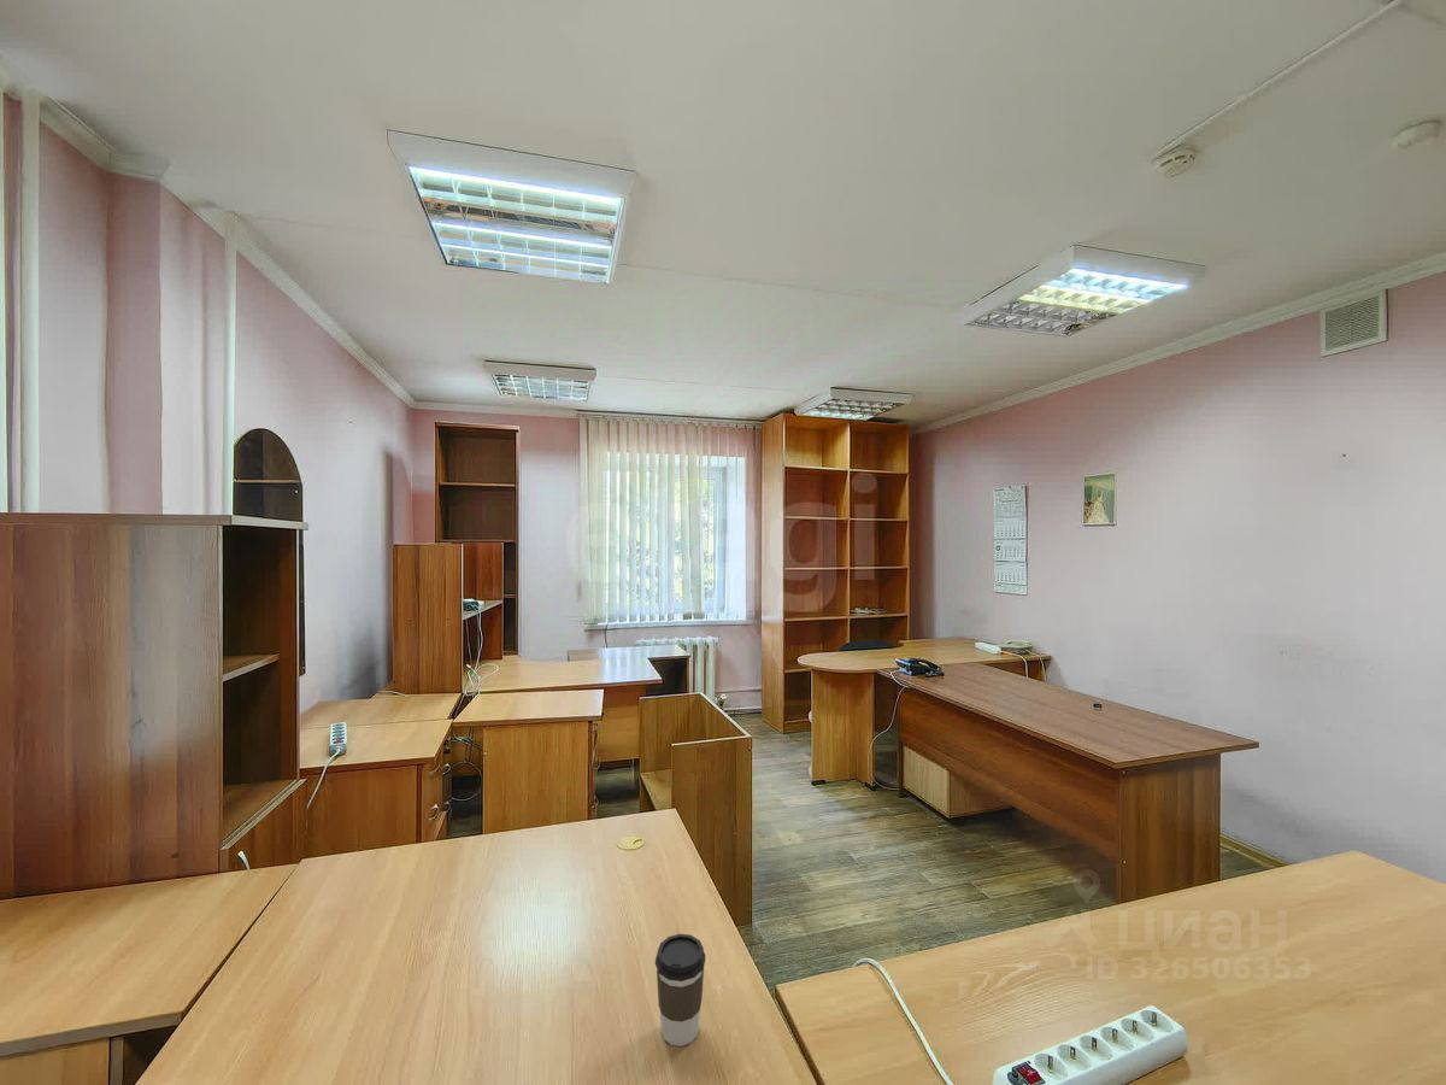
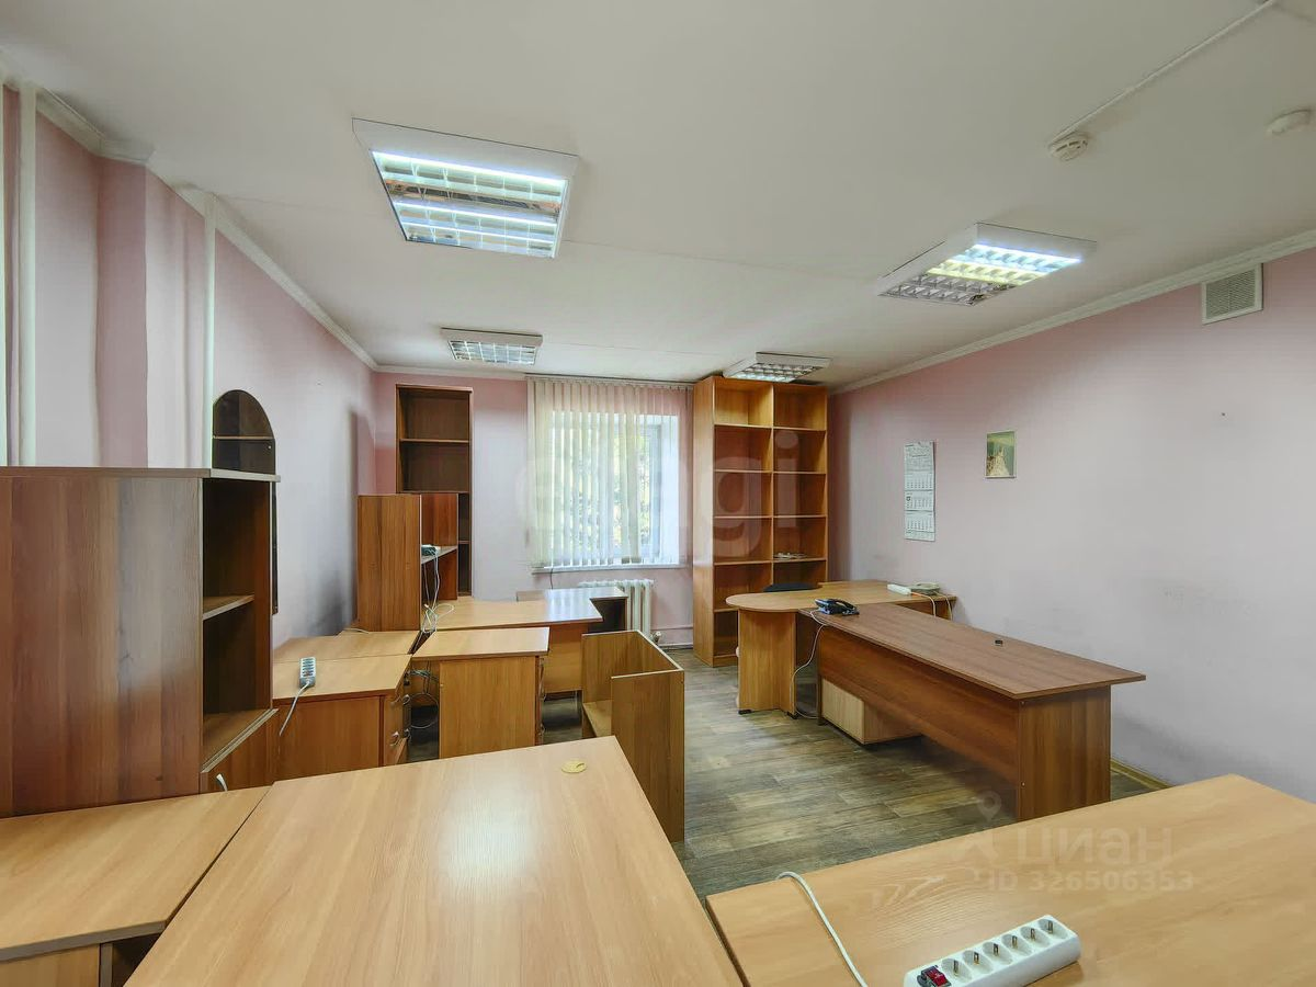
- coffee cup [654,933,707,1048]
